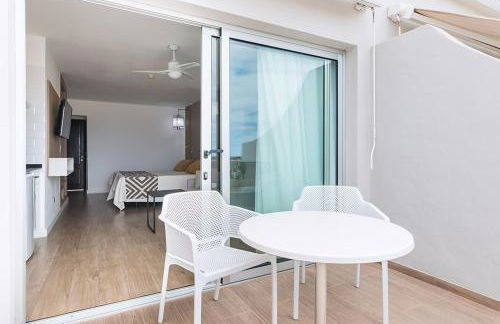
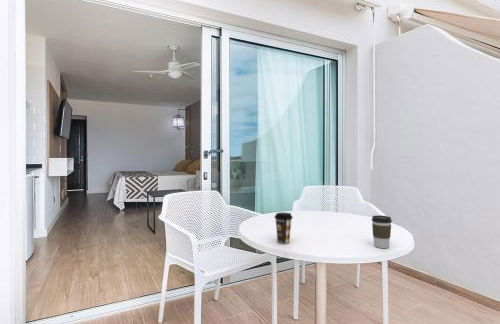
+ coffee cup [371,214,393,249]
+ coffee cup [273,211,294,245]
